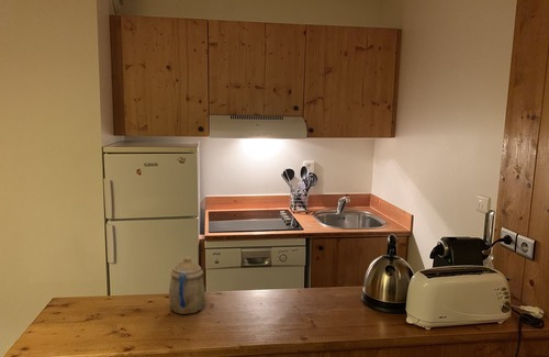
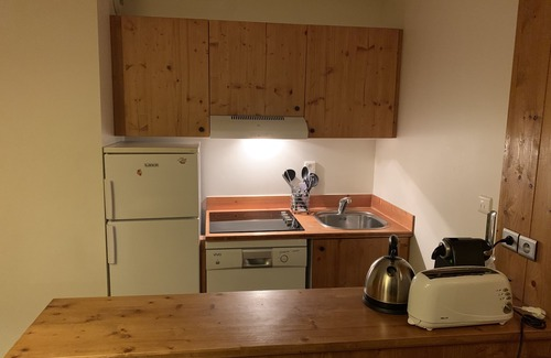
- teapot [168,256,206,315]
